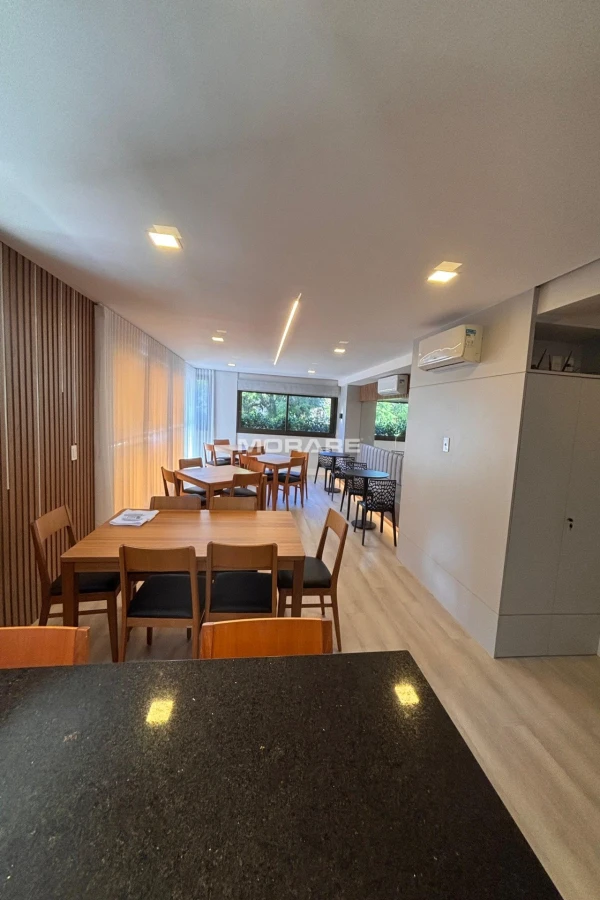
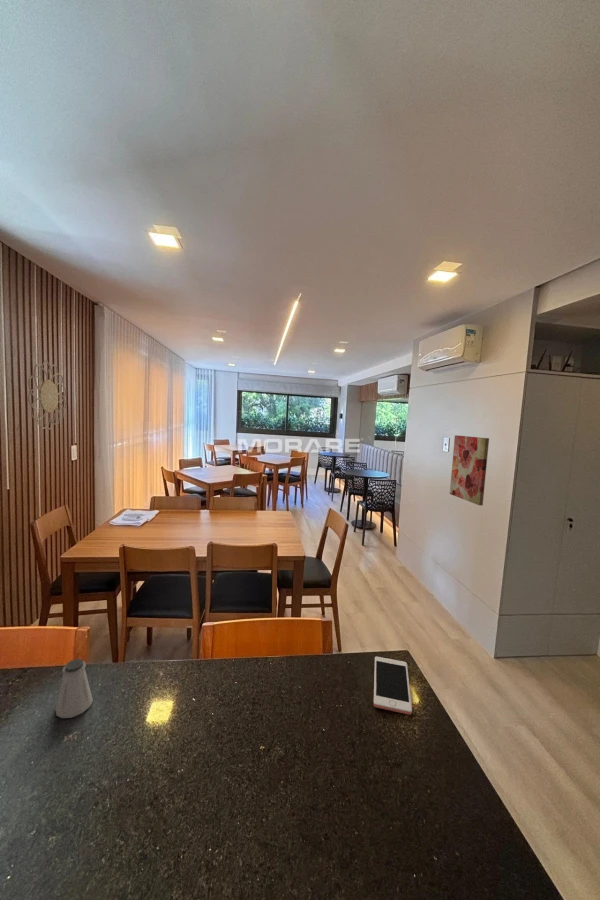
+ decorative wall piece [27,359,67,431]
+ wall art [449,434,490,506]
+ saltshaker [54,658,94,719]
+ cell phone [373,656,413,715]
